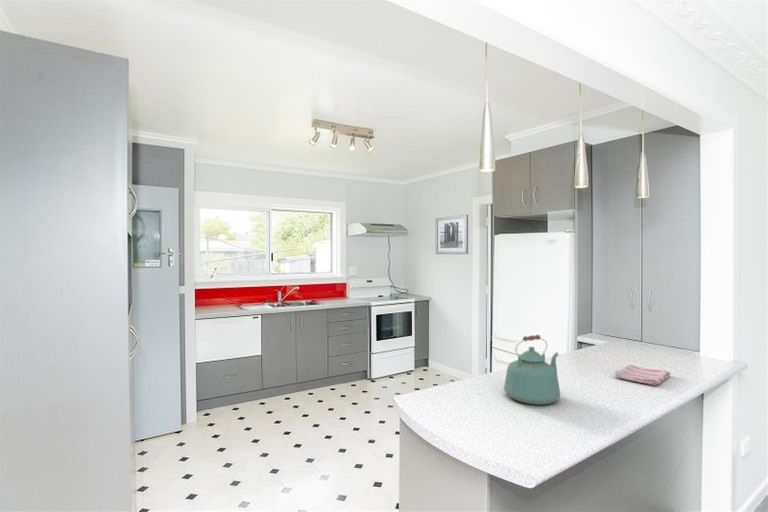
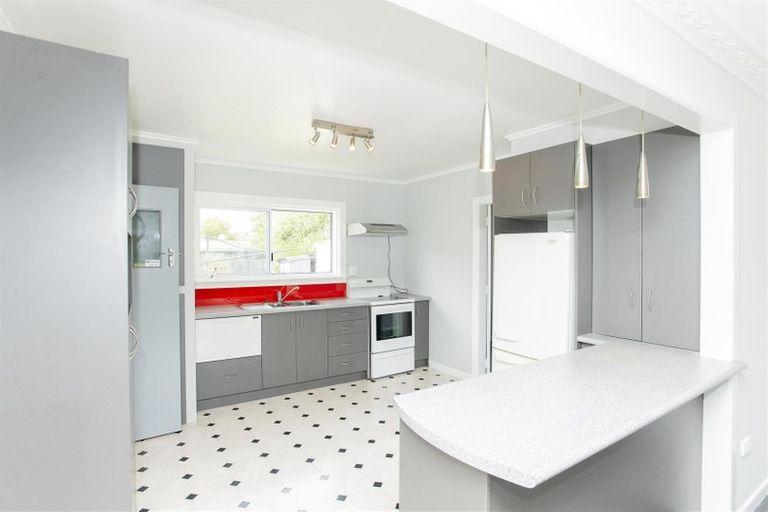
- wall art [434,214,469,255]
- kettle [503,334,561,406]
- dish towel [614,364,672,387]
